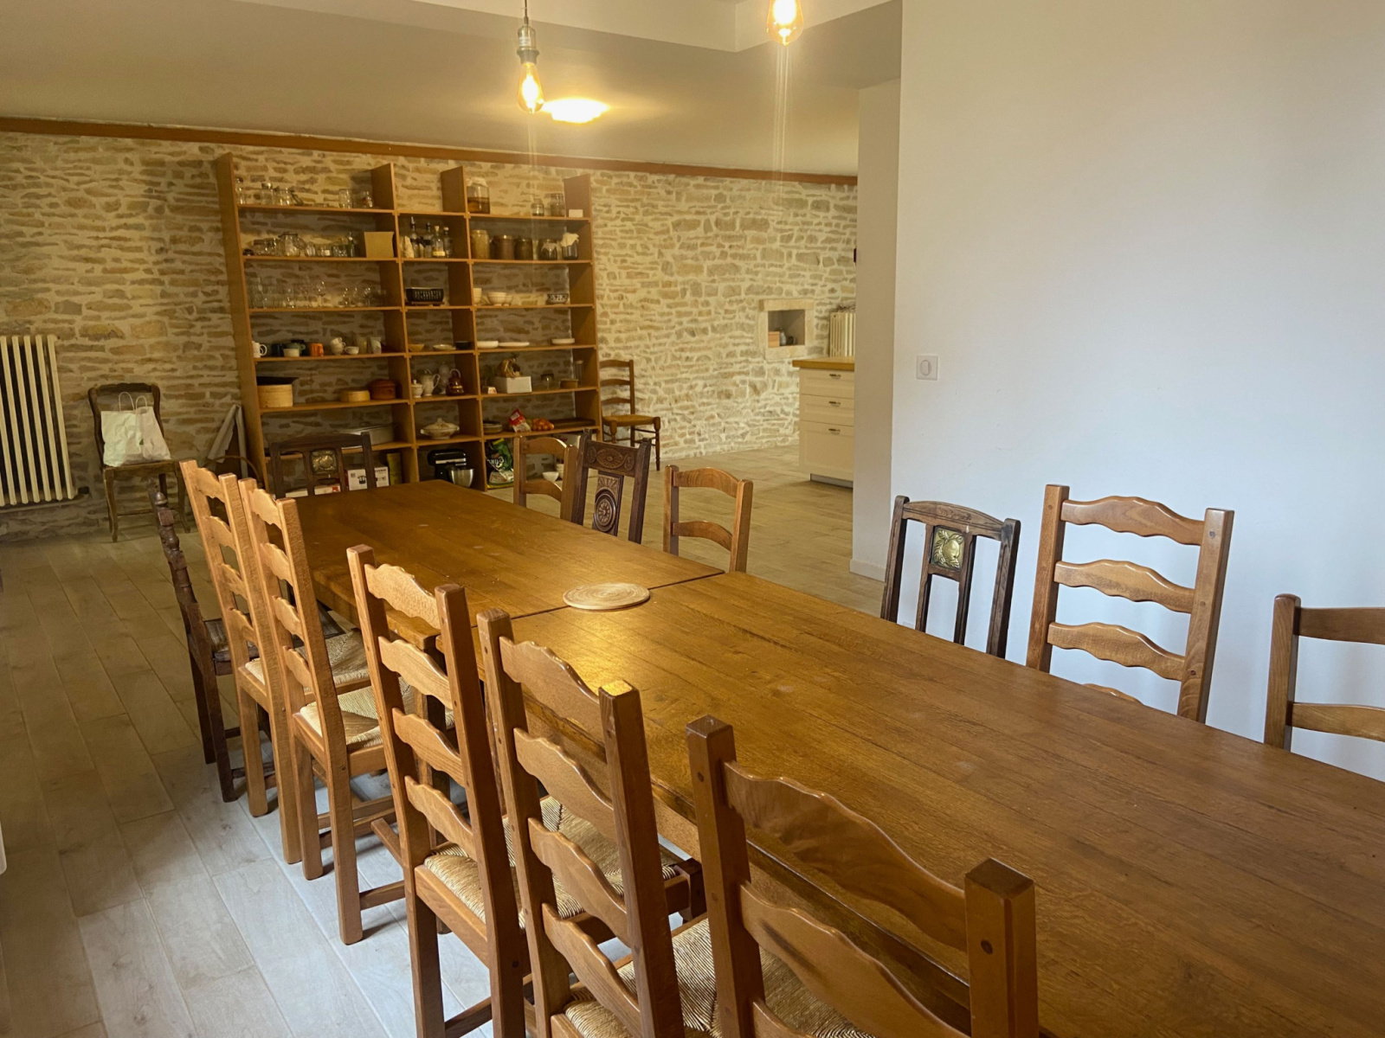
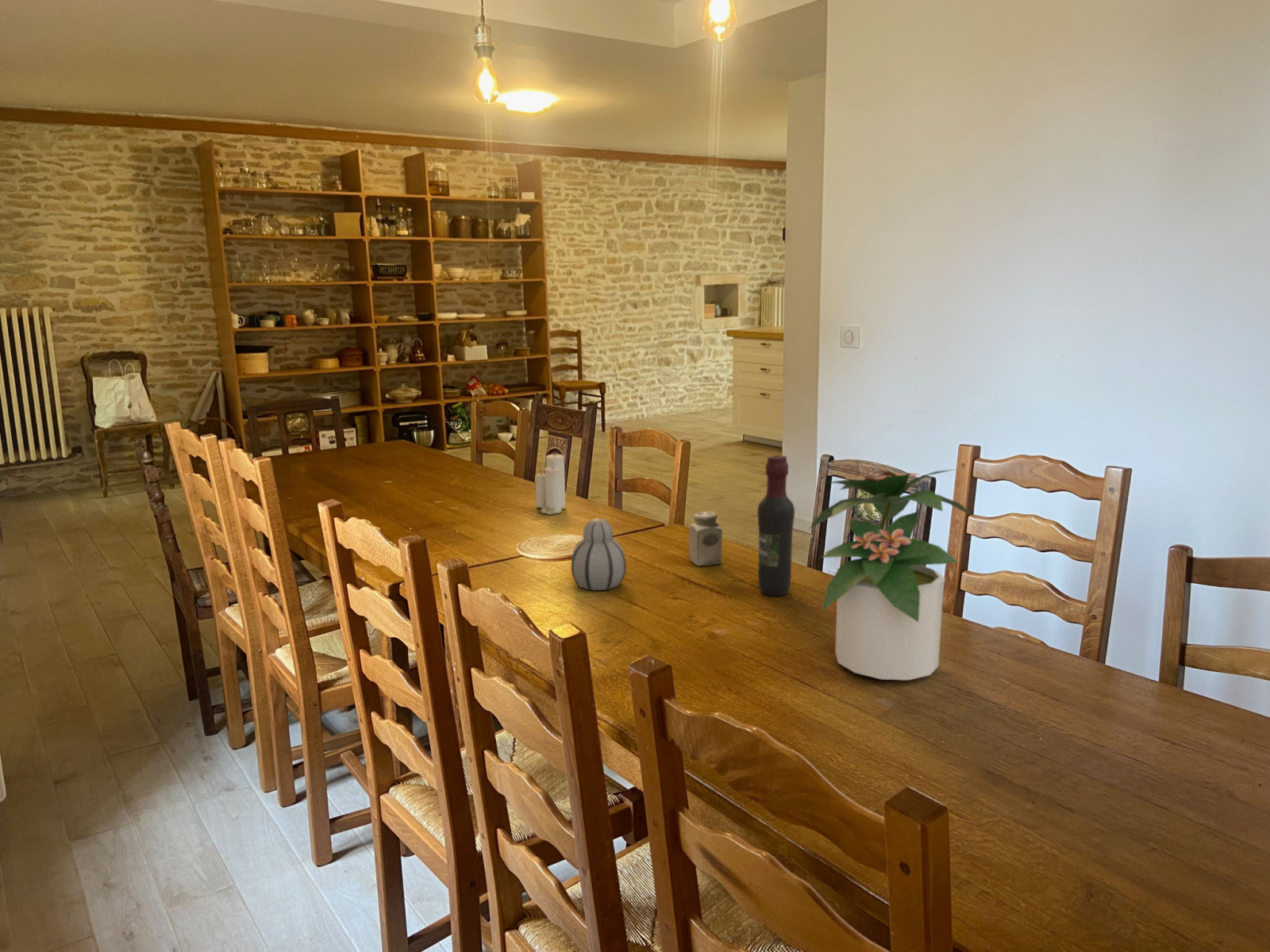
+ wine bottle [756,455,795,597]
+ salt shaker [688,511,723,566]
+ gourd [571,518,627,591]
+ candle [535,454,566,515]
+ potted plant [808,468,976,681]
